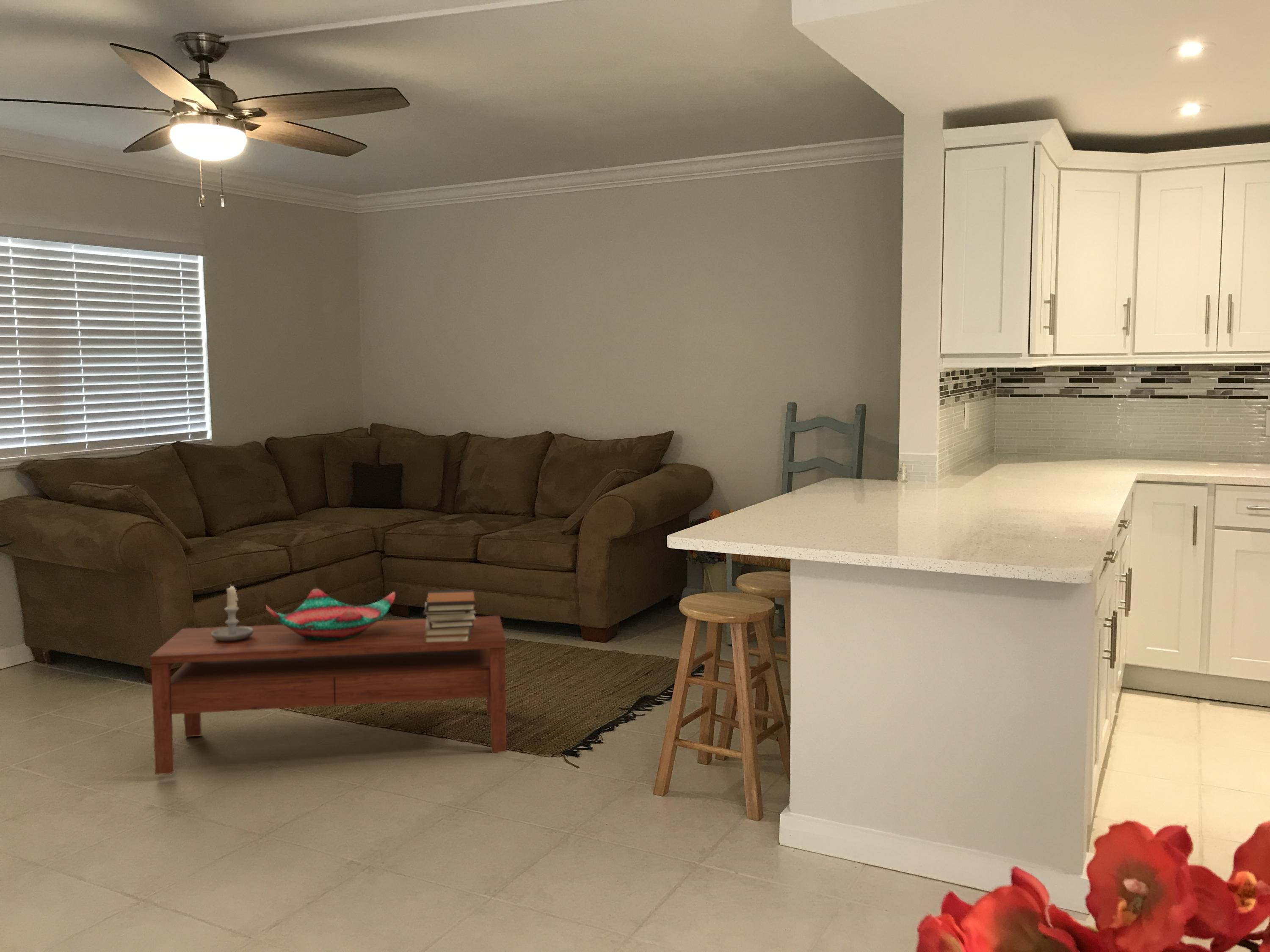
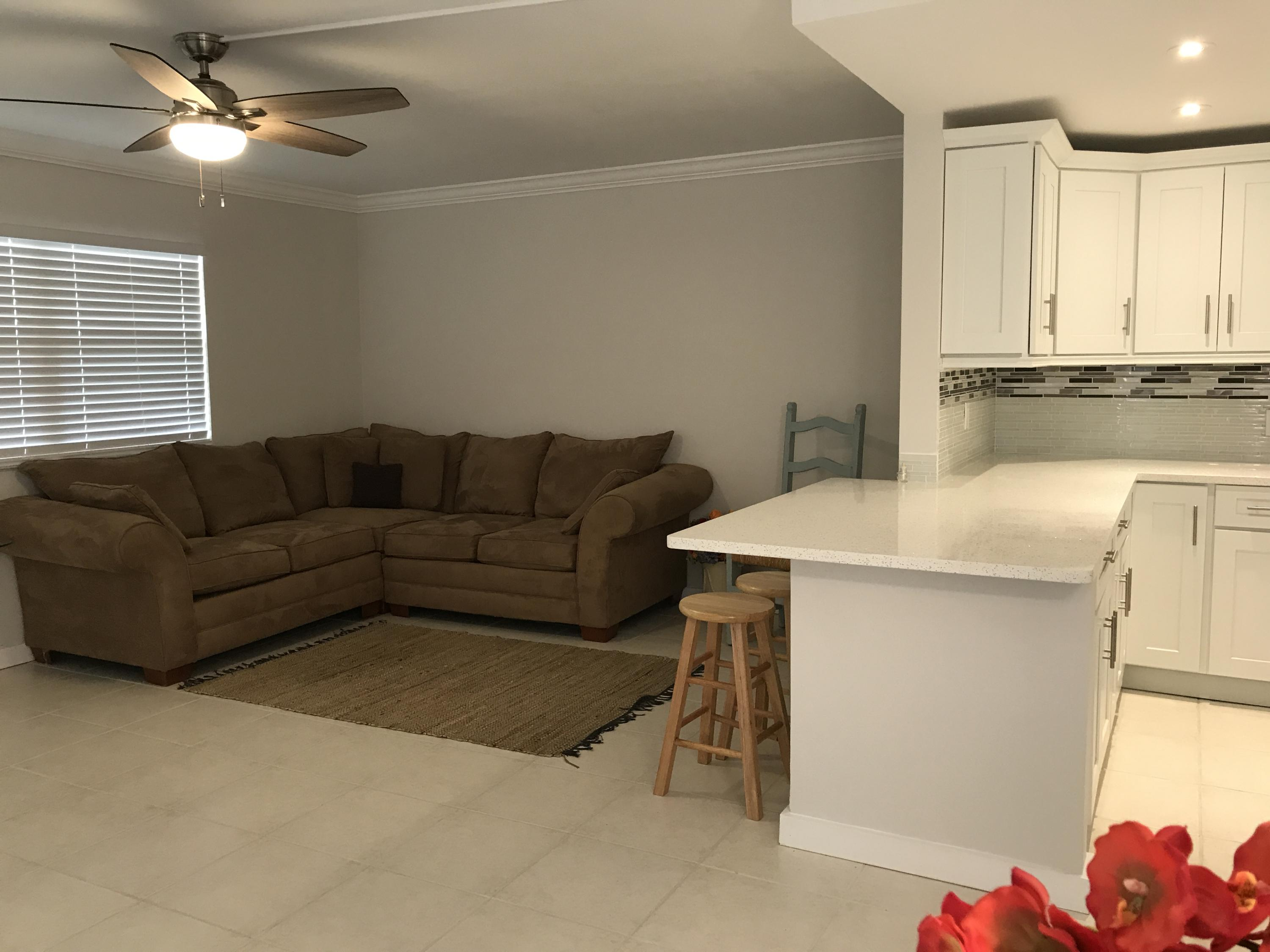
- candle [211,584,253,641]
- coffee table [149,615,507,775]
- book stack [422,589,476,643]
- decorative bowl [265,588,396,641]
